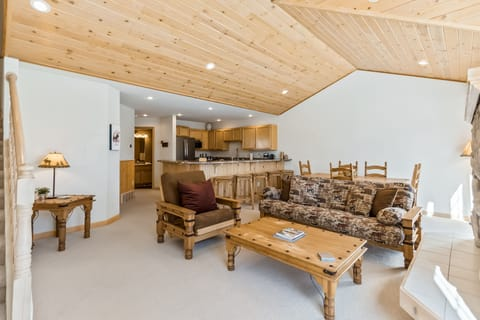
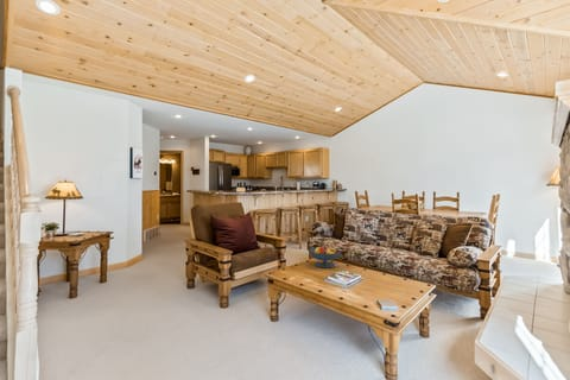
+ fruit bowl [308,246,342,268]
